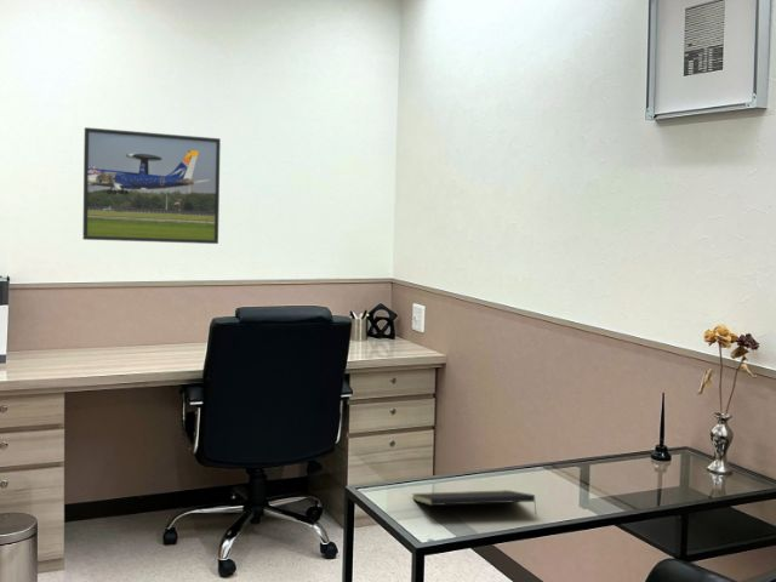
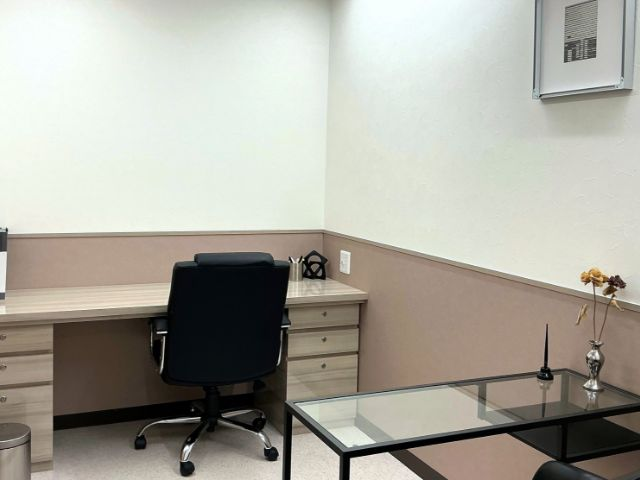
- notepad [411,489,538,518]
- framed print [81,126,222,245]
